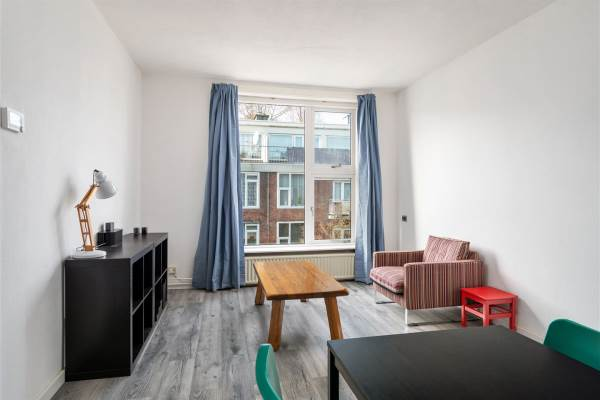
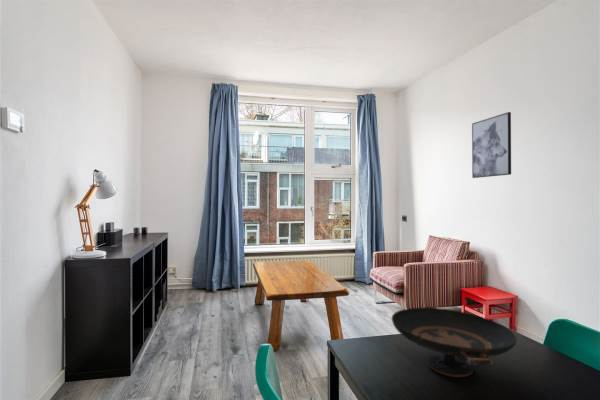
+ wall art [471,111,512,179]
+ decorative bowl [391,304,518,378]
